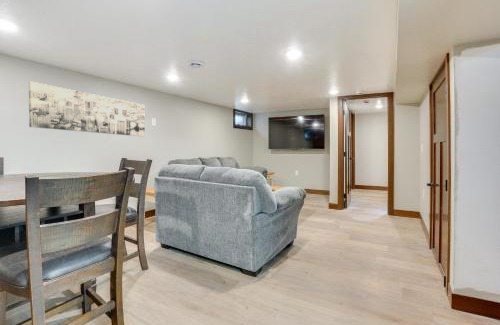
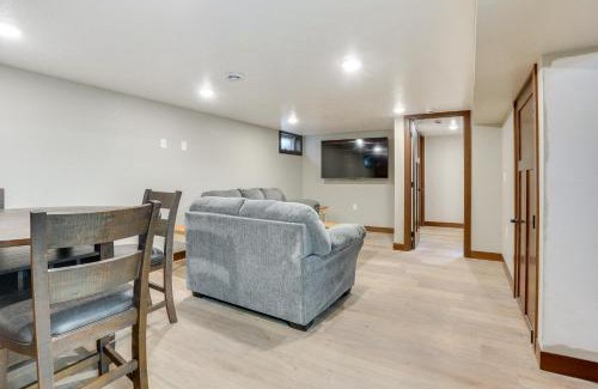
- wall art [28,80,146,138]
